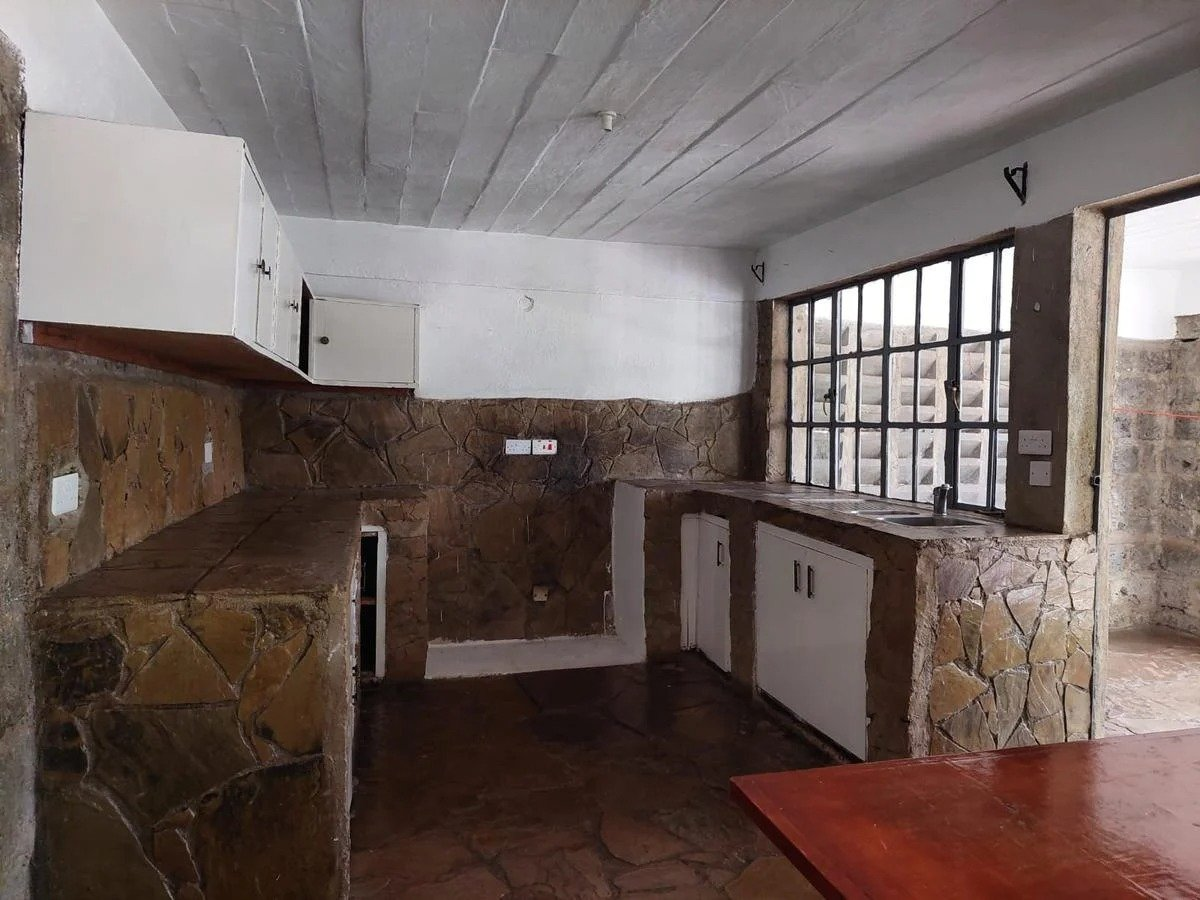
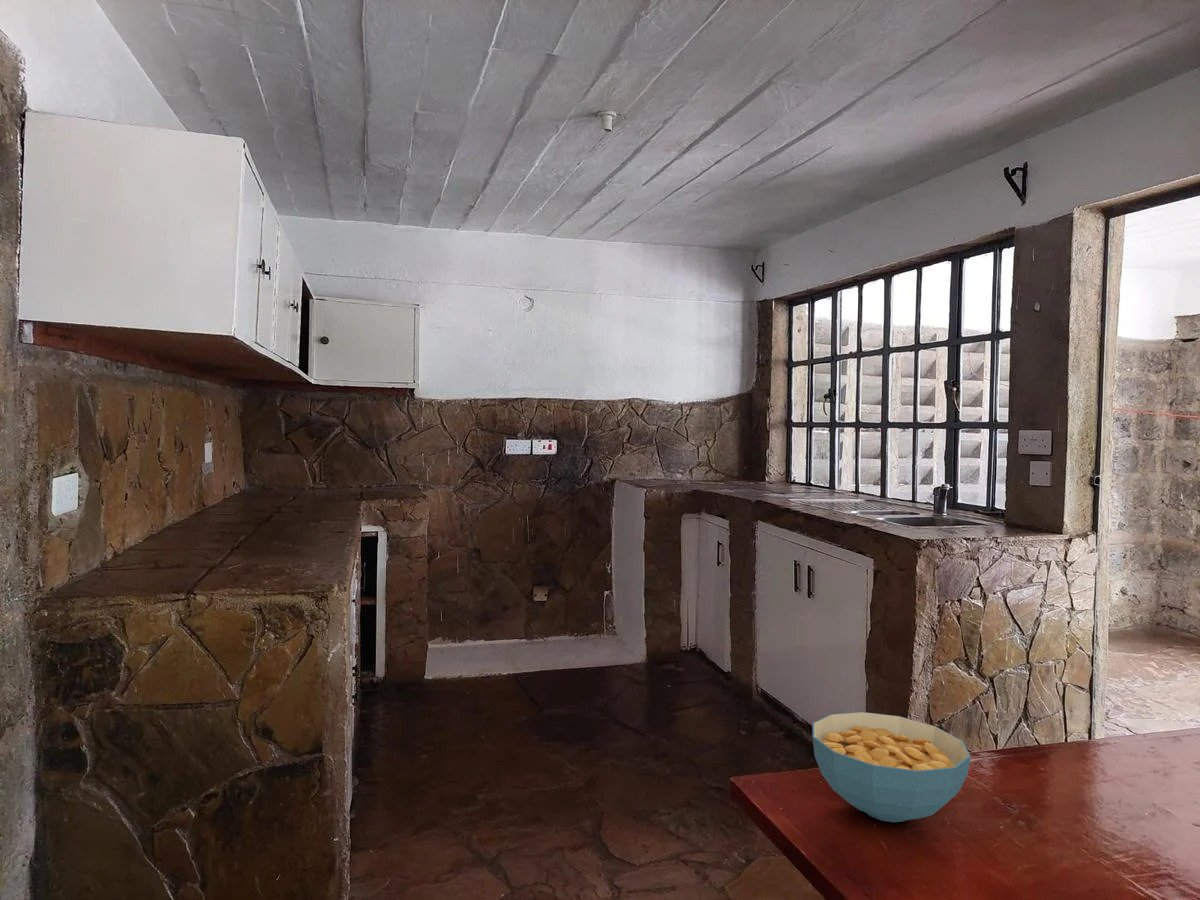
+ cereal bowl [811,711,972,823]
